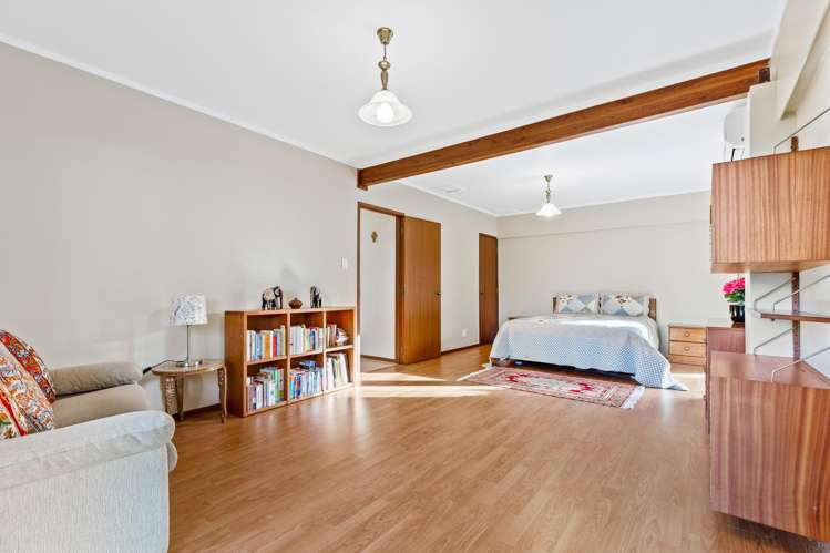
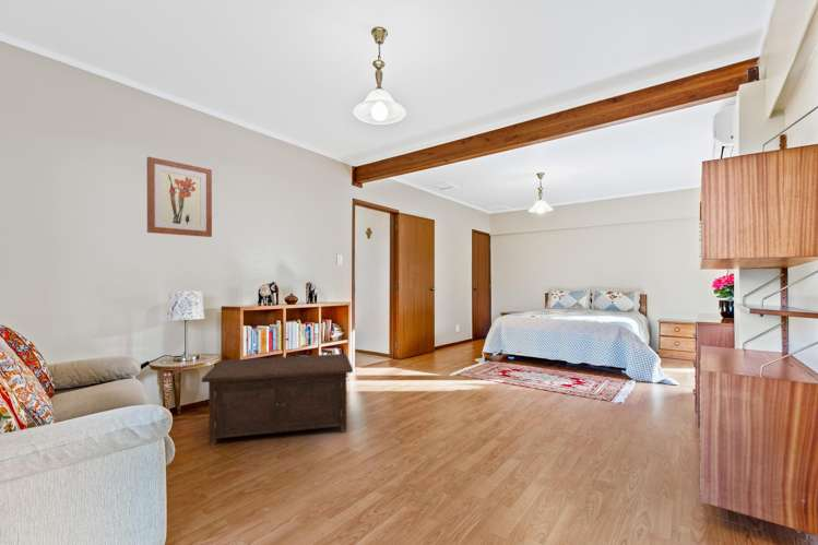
+ wall art [146,156,213,238]
+ cabinet [201,353,354,447]
